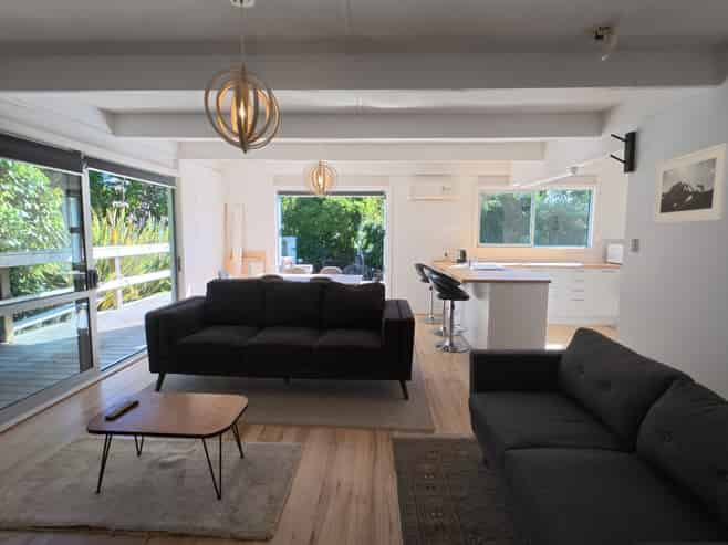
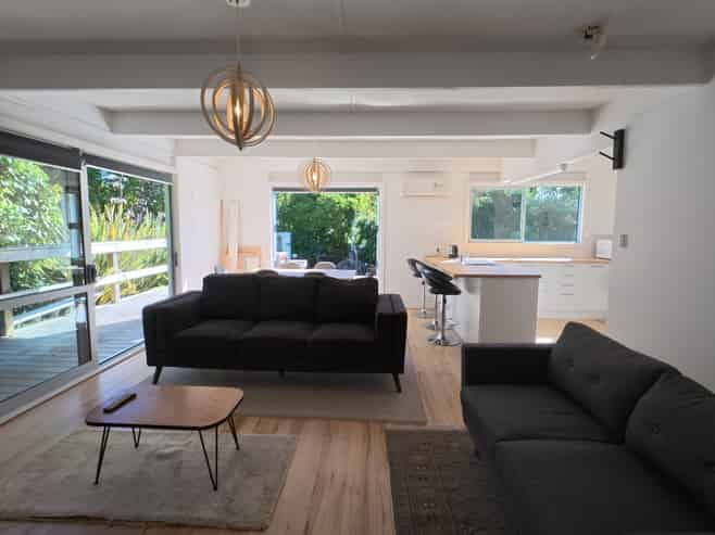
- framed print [652,142,728,224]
